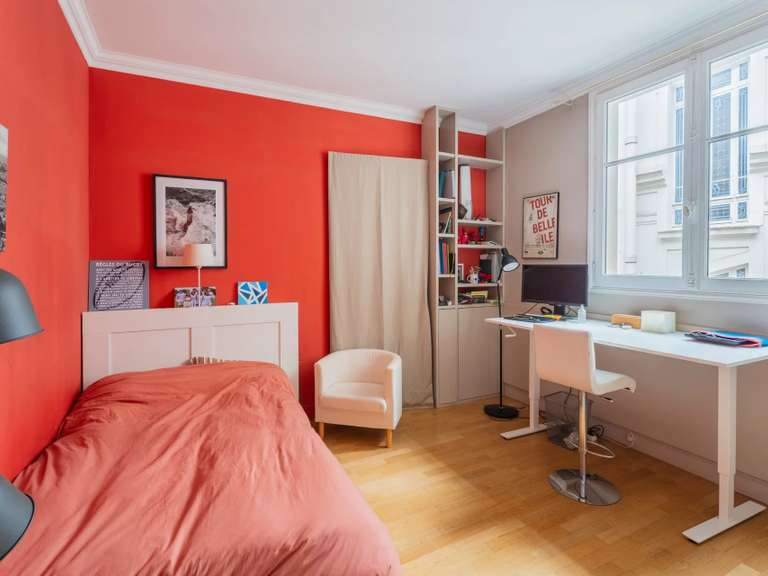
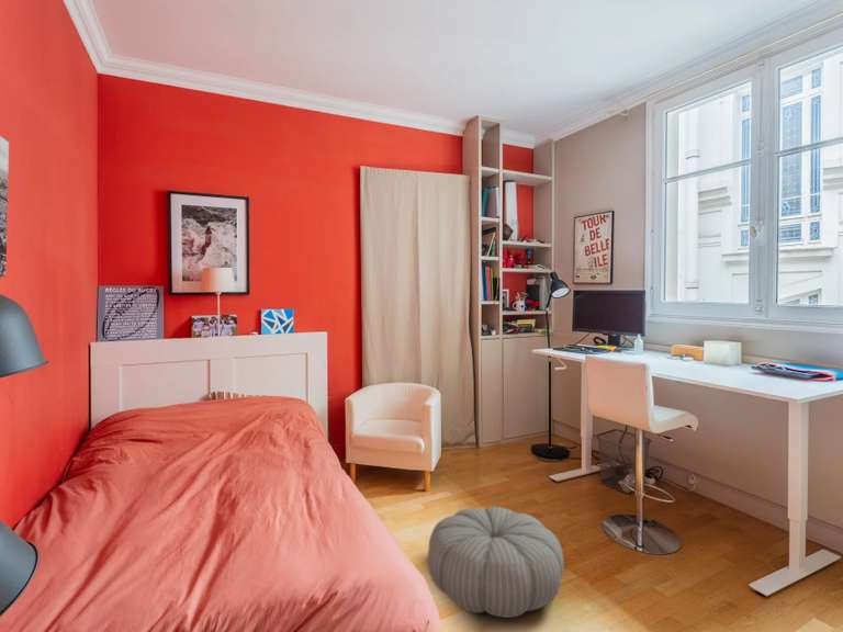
+ pouf [427,506,565,619]
